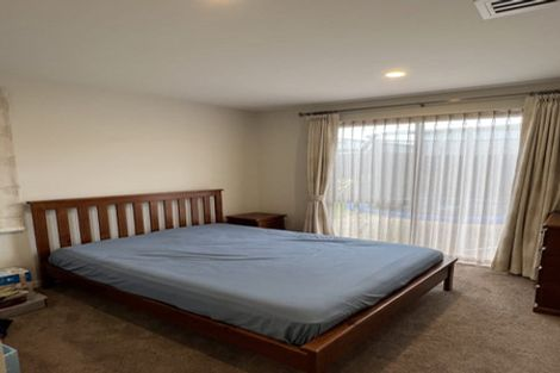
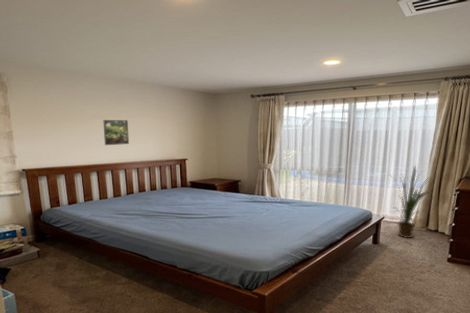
+ house plant [389,164,431,239]
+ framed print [102,119,130,146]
